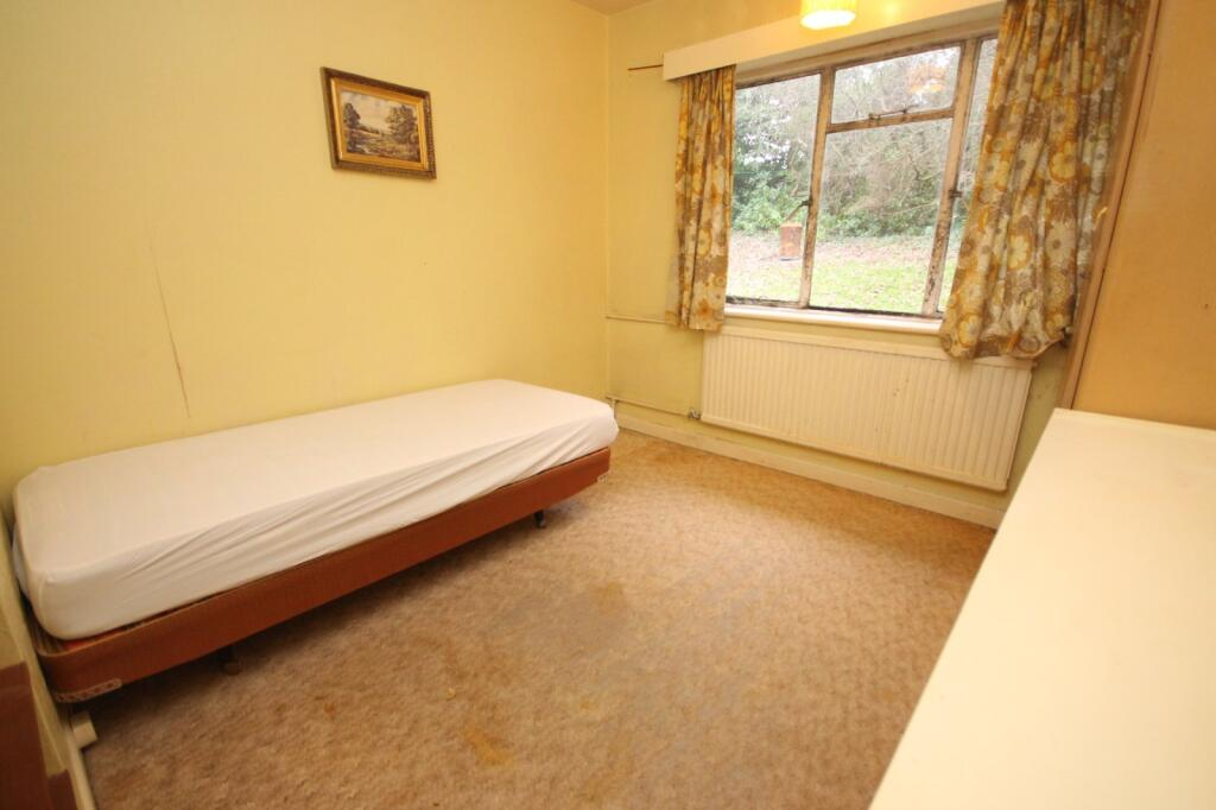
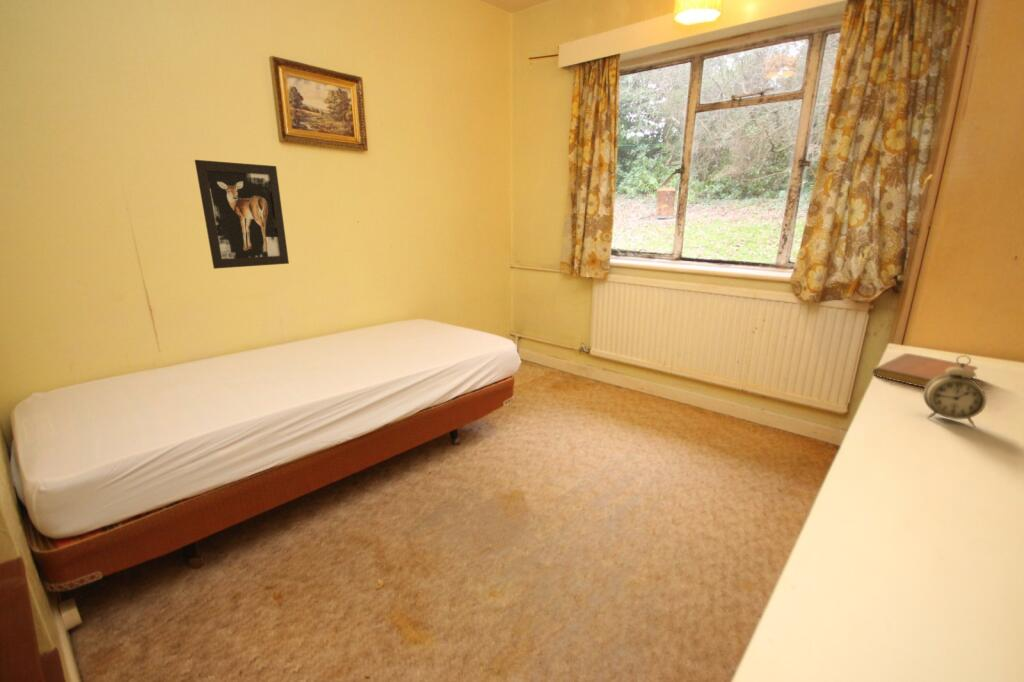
+ wall art [194,159,290,270]
+ alarm clock [922,354,988,428]
+ notebook [872,352,979,389]
